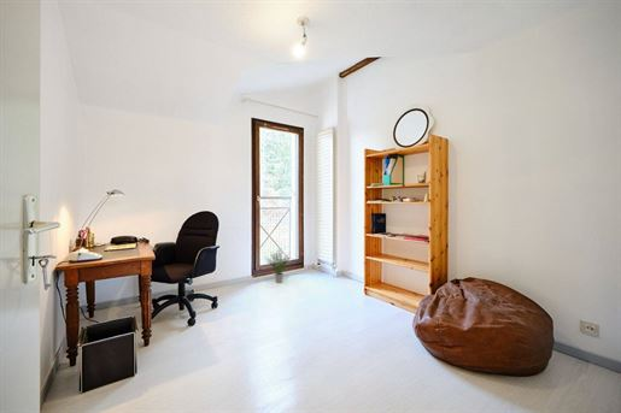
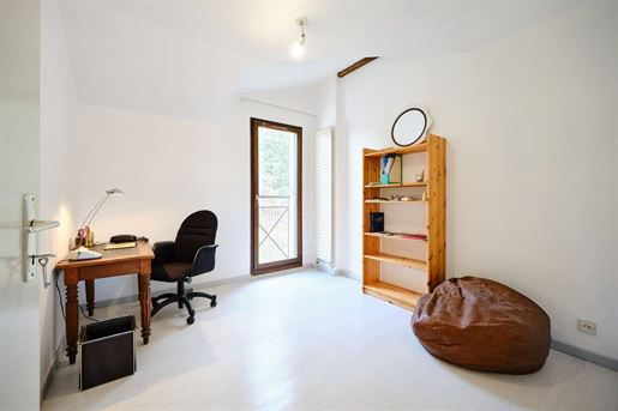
- potted plant [265,247,291,284]
